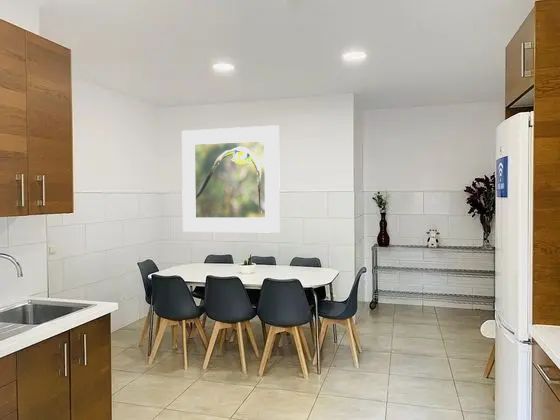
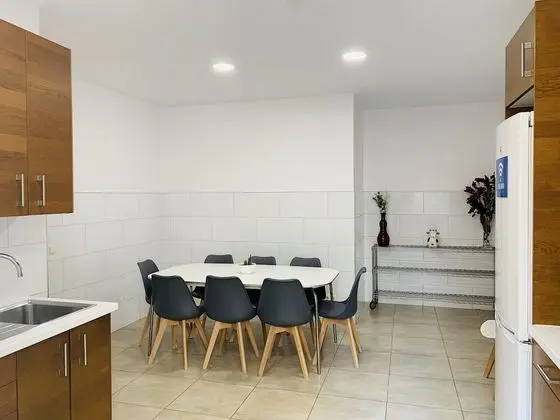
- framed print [181,124,281,234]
